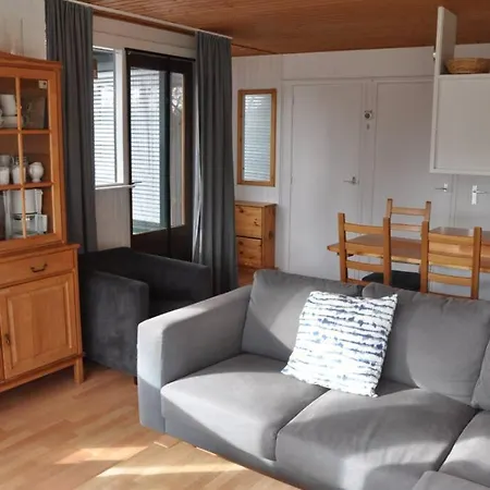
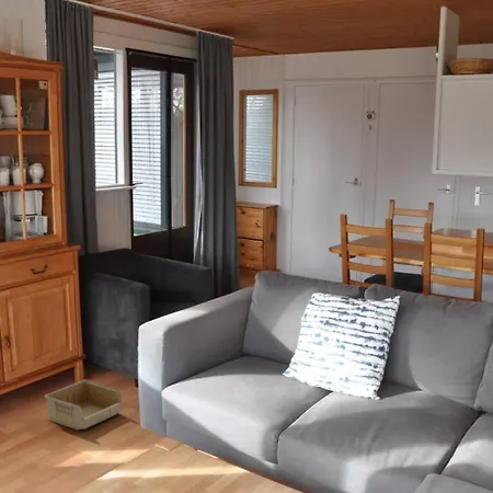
+ storage bin [43,378,123,432]
